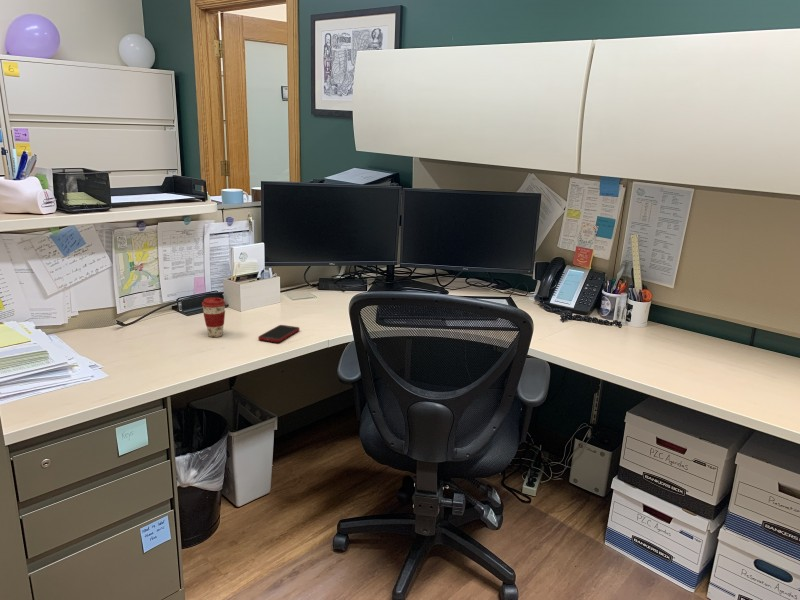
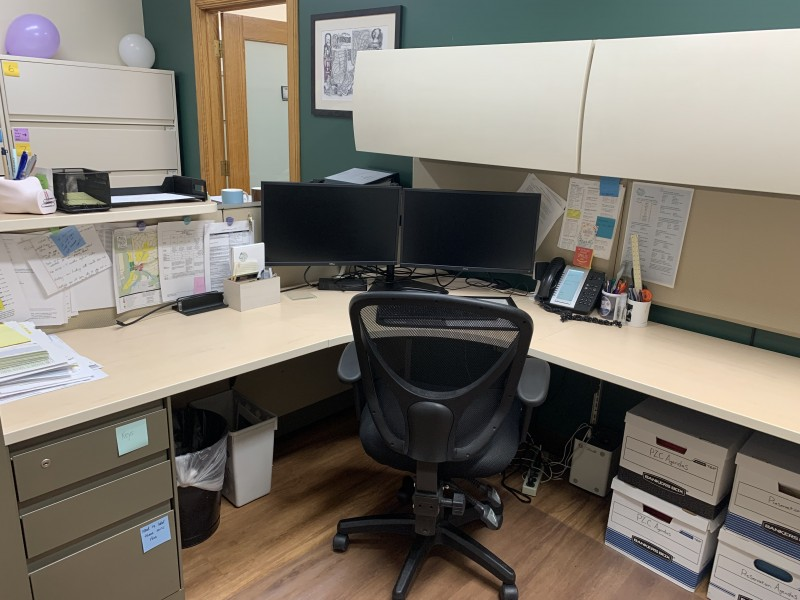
- coffee cup [201,297,227,338]
- cell phone [257,324,300,343]
